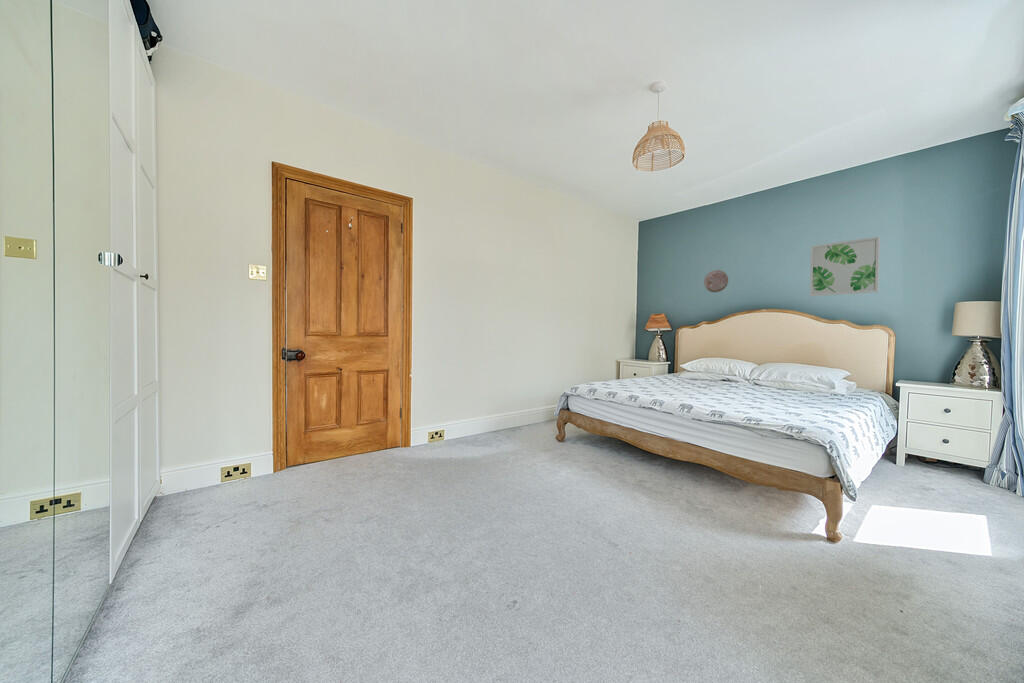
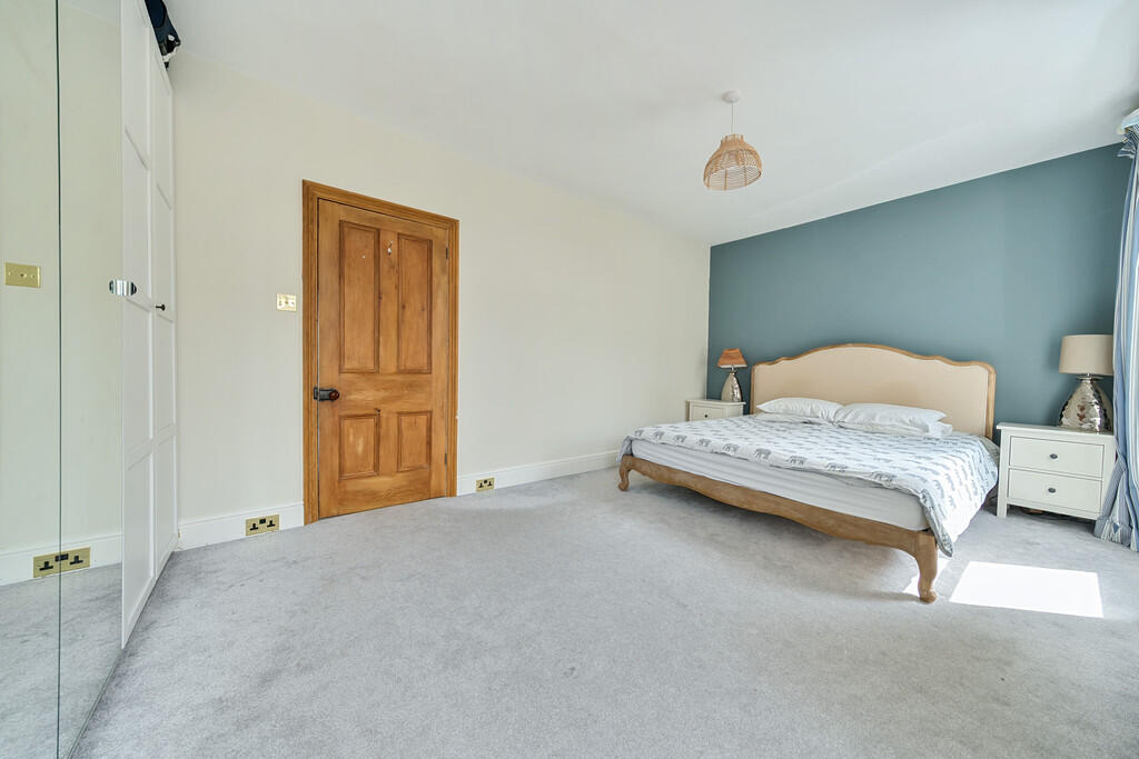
- wall art [809,236,881,297]
- decorative plate [703,269,729,293]
